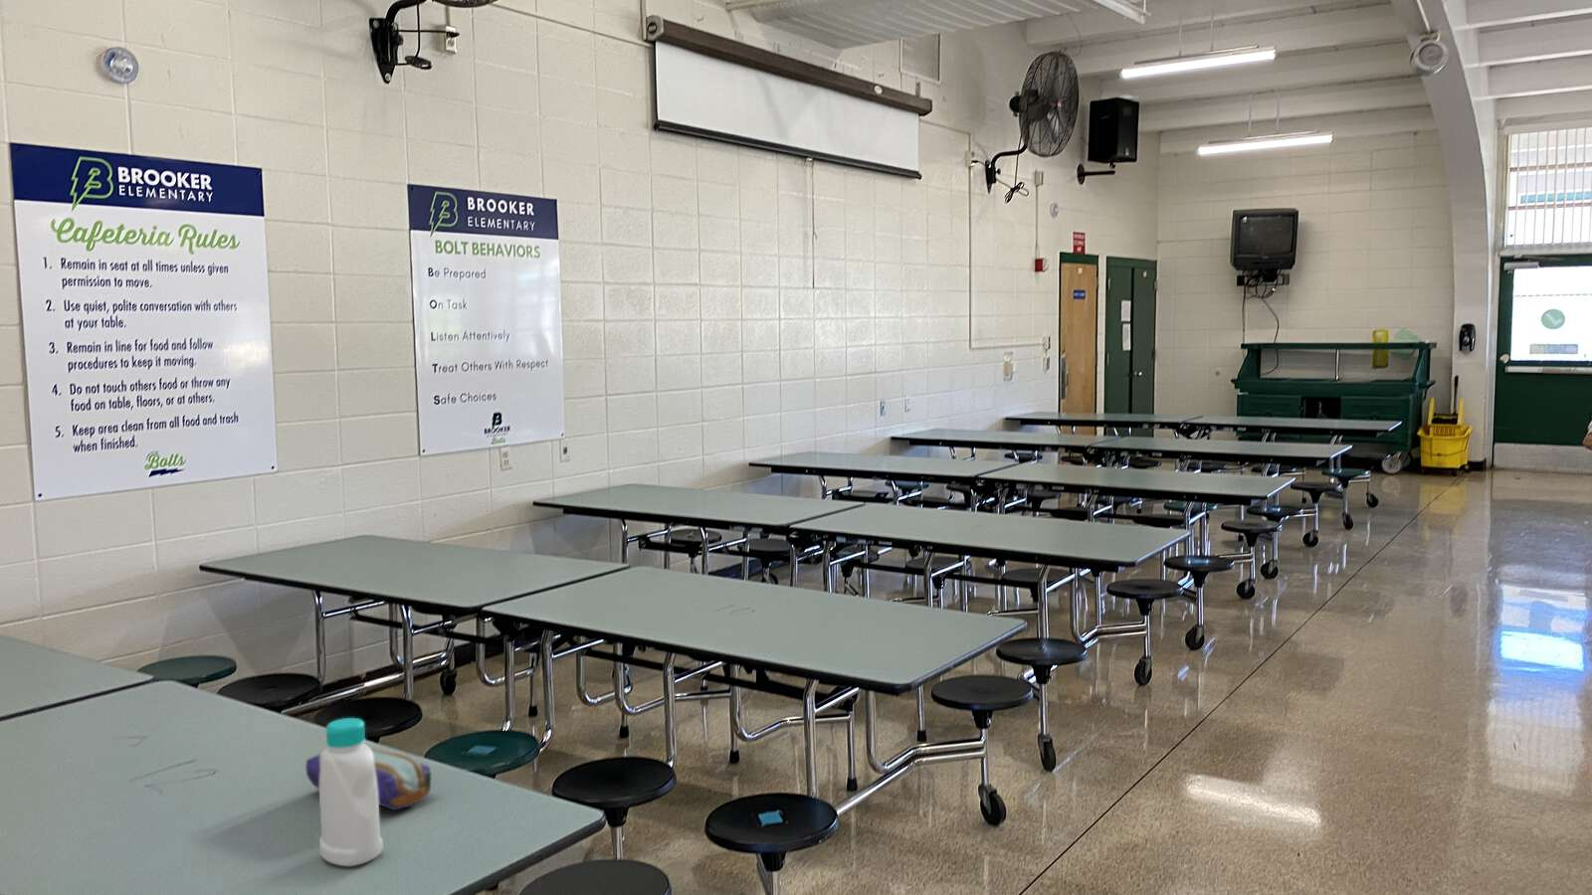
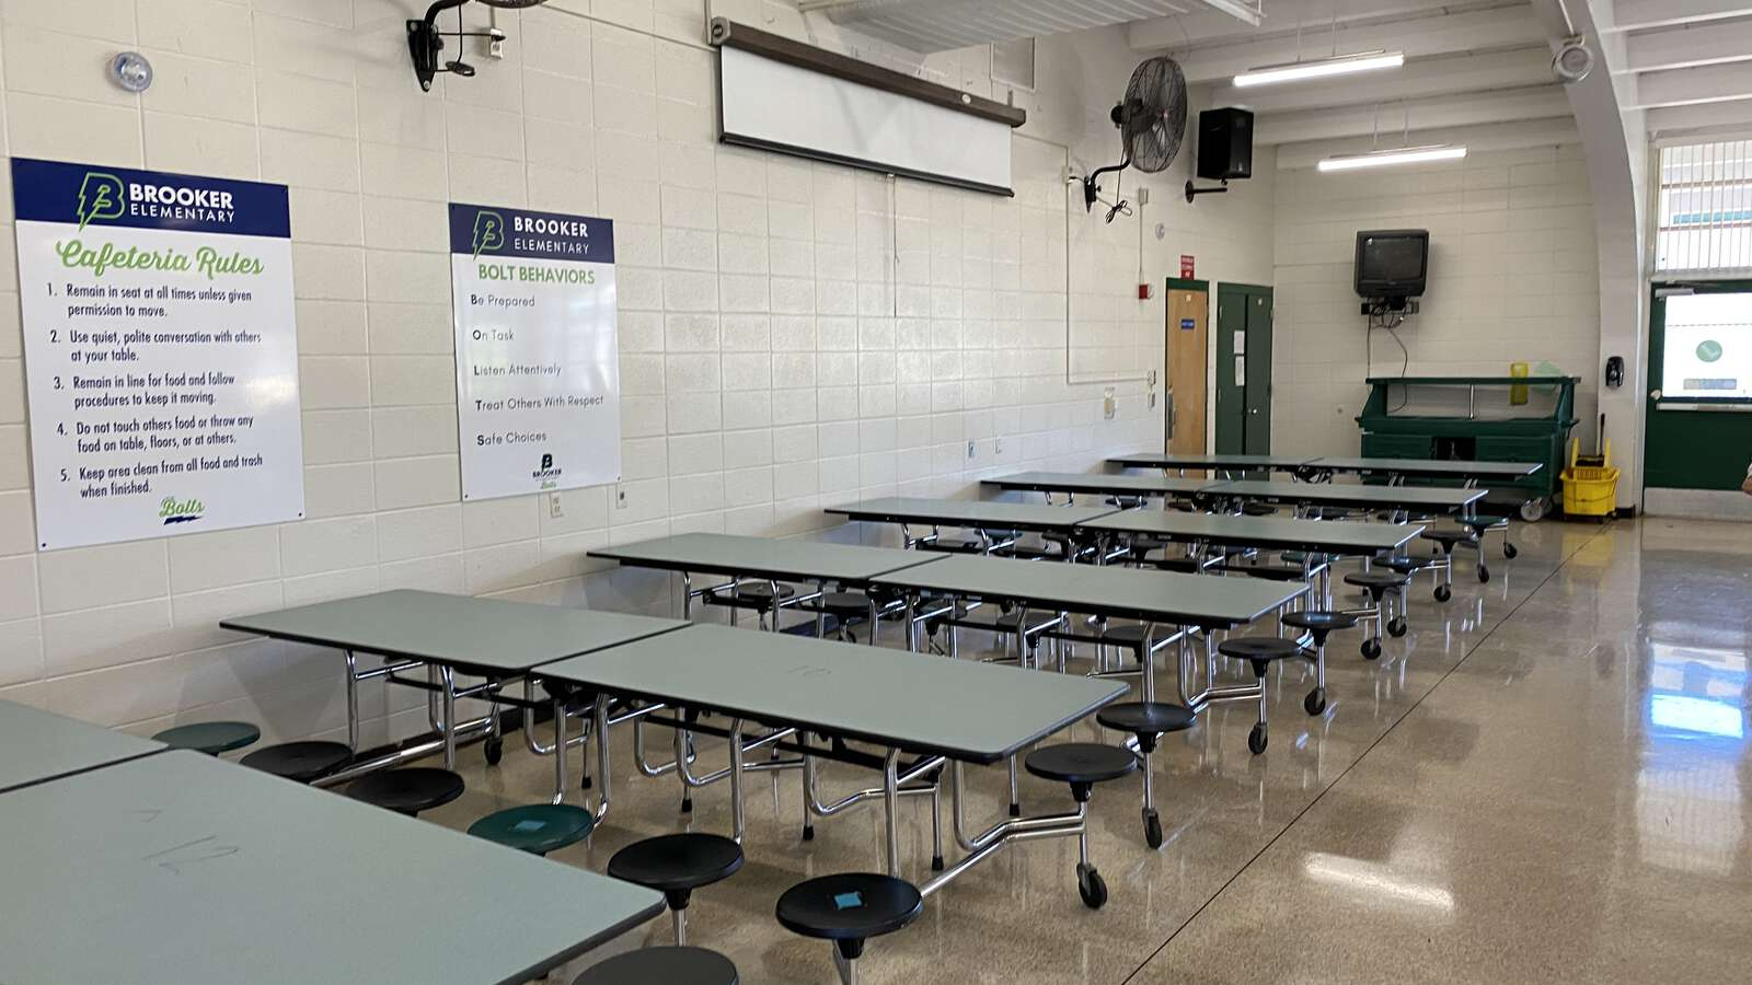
- pencil case [304,747,433,812]
- bottle [318,717,384,868]
